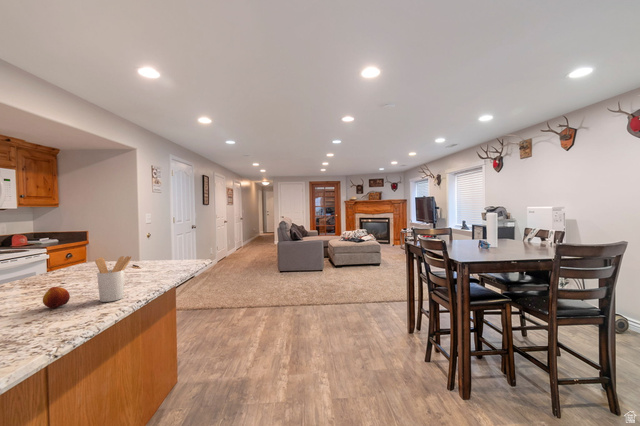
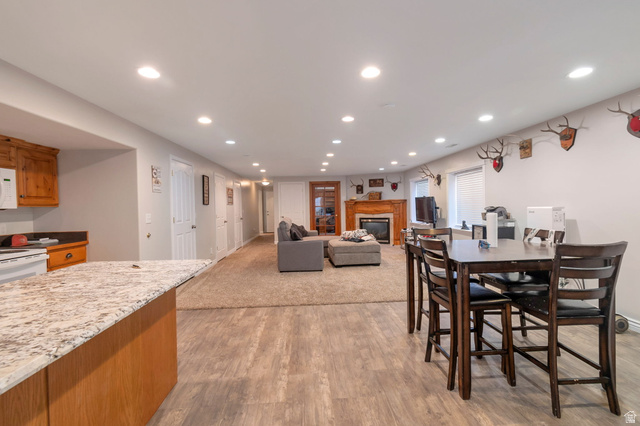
- utensil holder [94,255,133,303]
- fruit [42,286,71,309]
